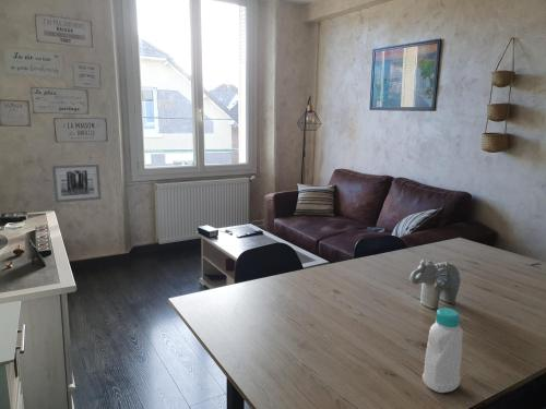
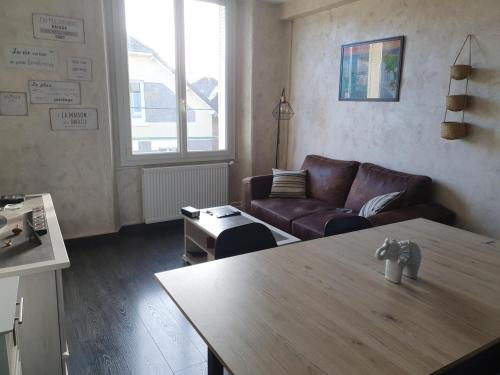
- bottle [422,306,464,394]
- wall art [50,163,103,204]
